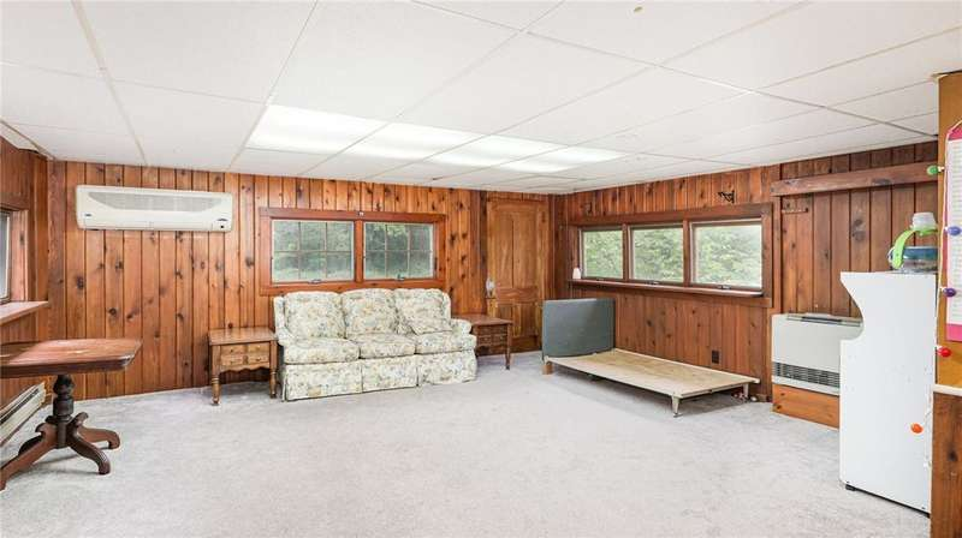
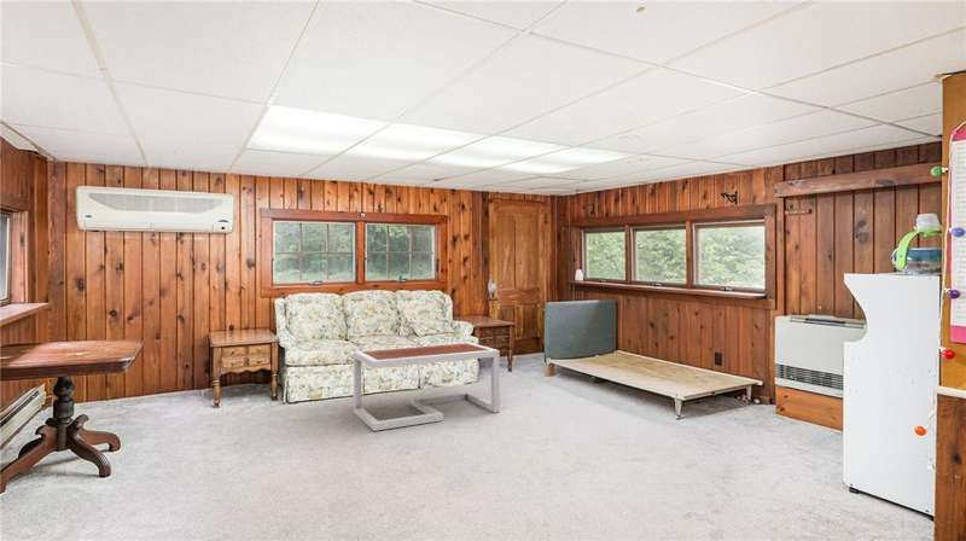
+ coffee table [353,341,501,432]
